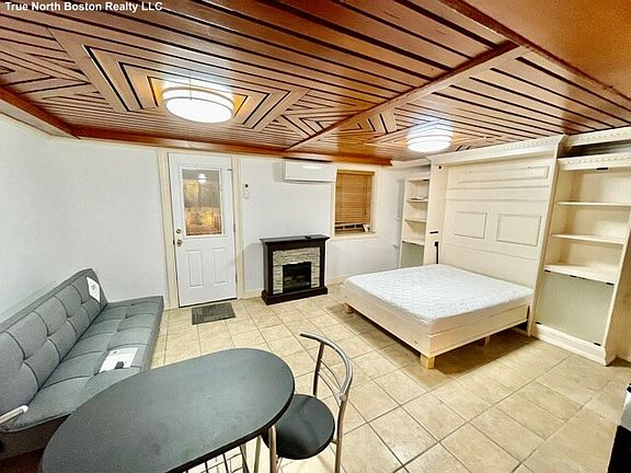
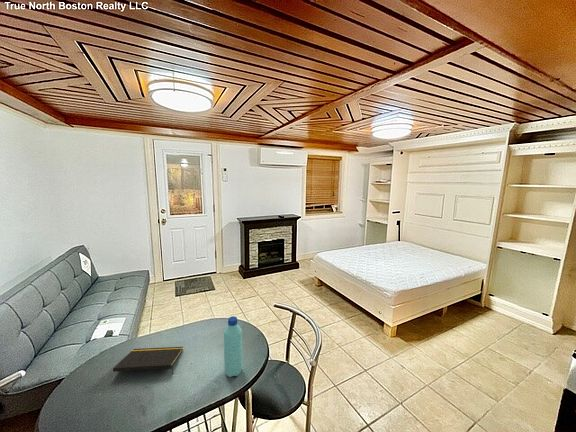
+ water bottle [223,315,243,378]
+ notepad [112,346,184,374]
